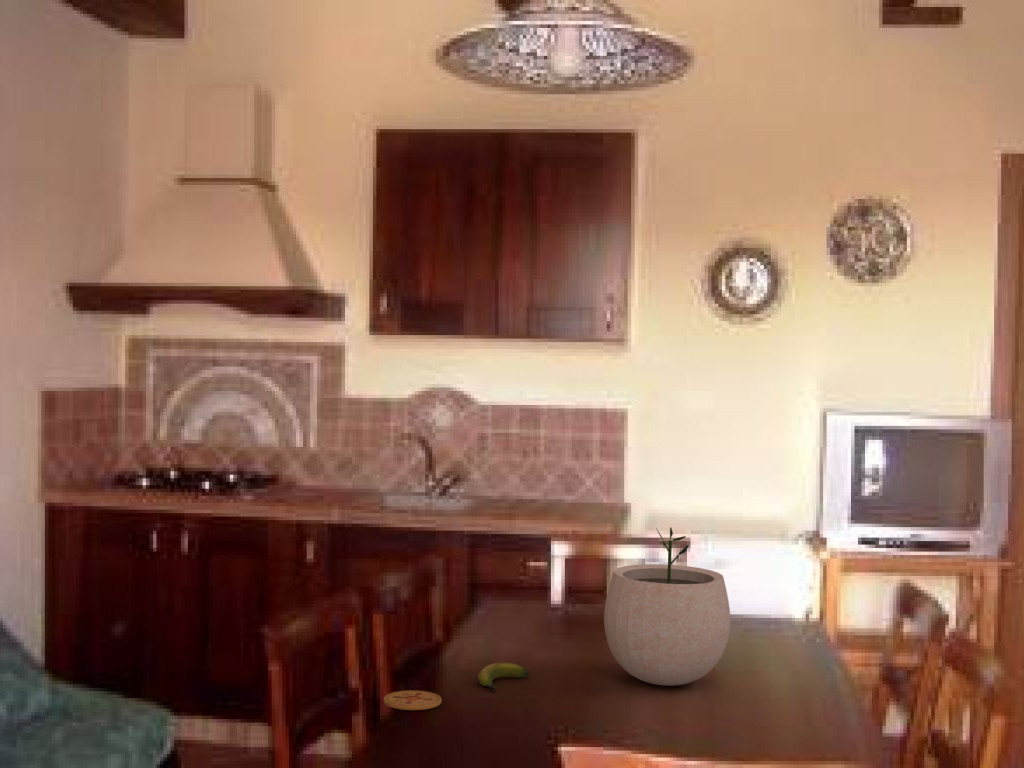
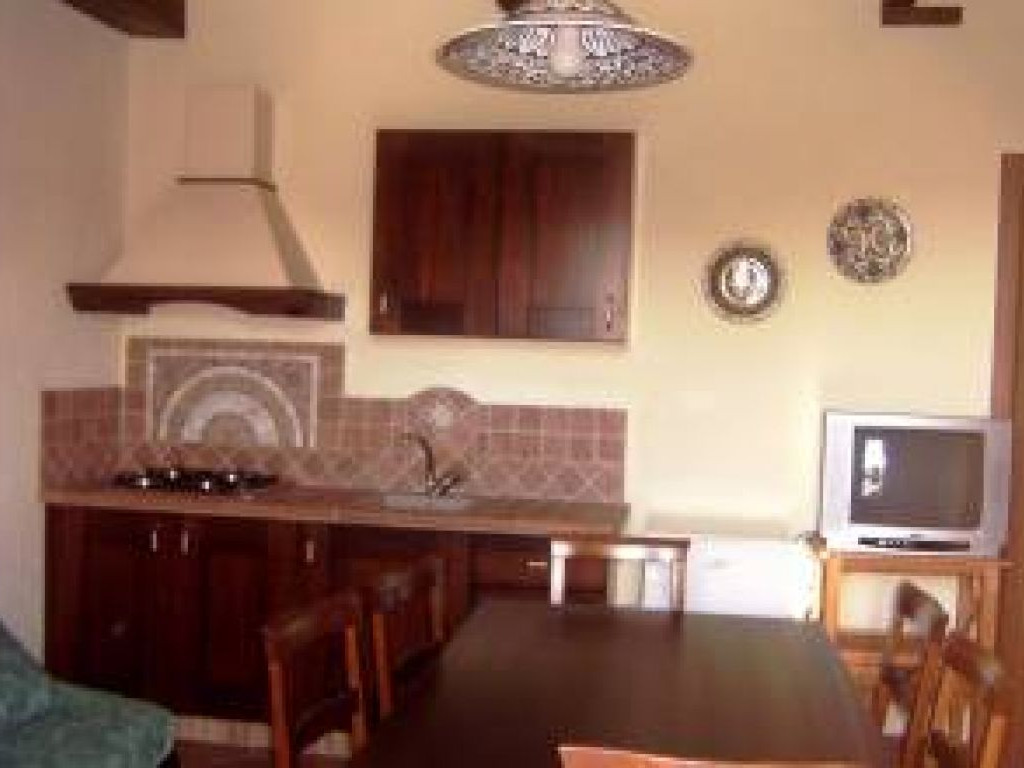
- plant pot [603,527,731,687]
- coaster [383,690,442,711]
- banana [477,662,530,692]
